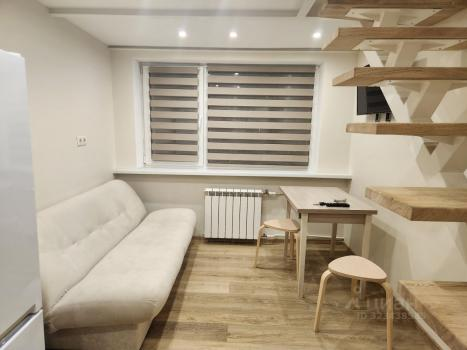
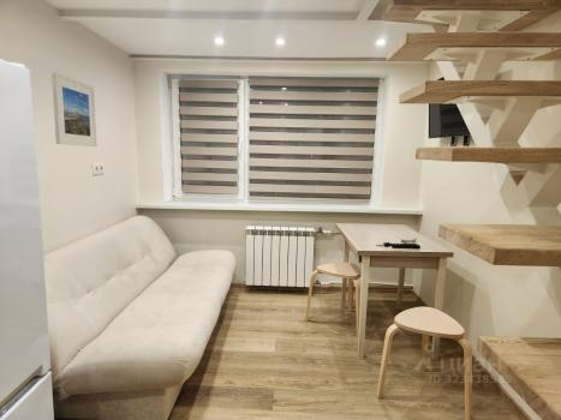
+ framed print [50,71,99,148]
